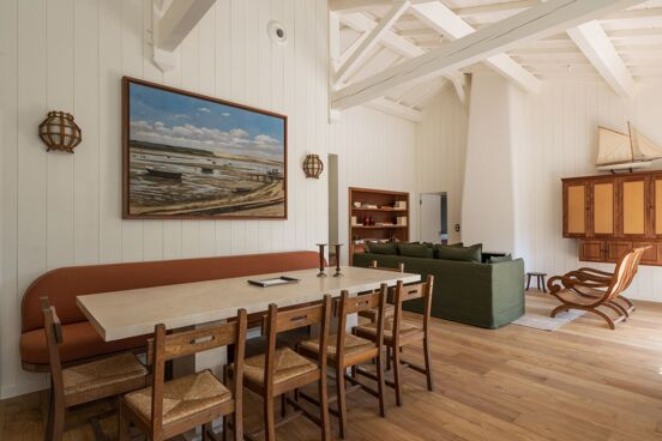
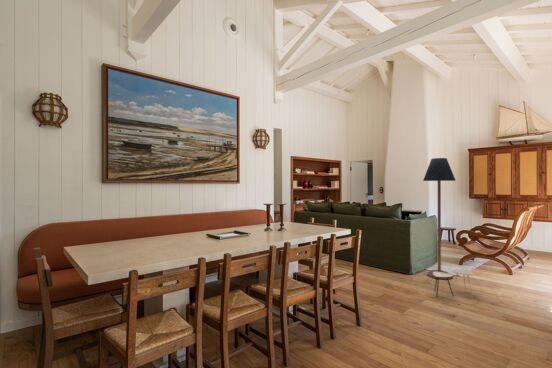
+ floor lamp [422,157,456,280]
+ side table [433,268,474,298]
